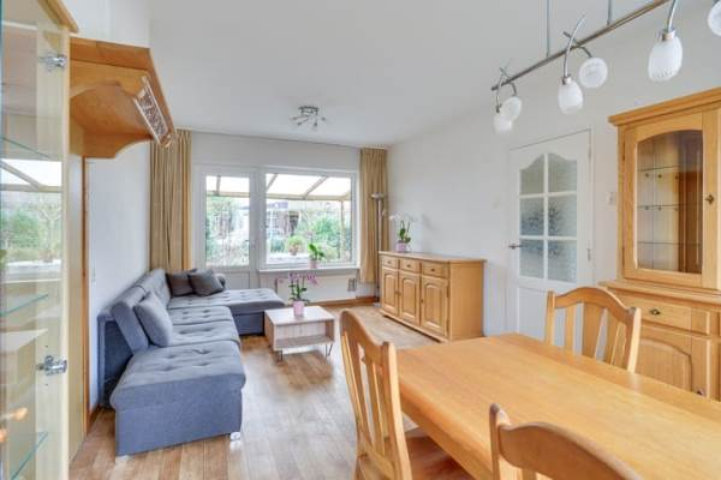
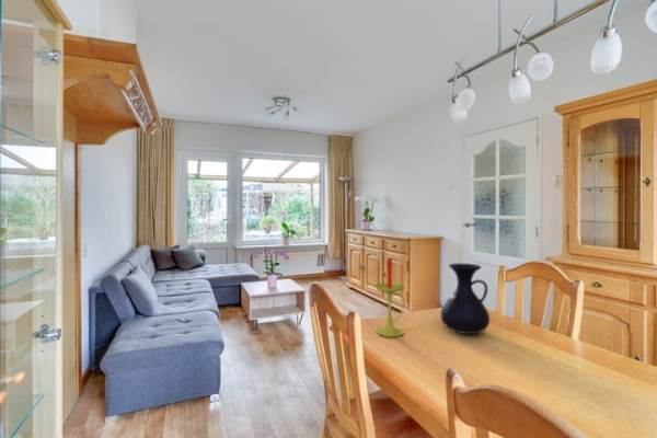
+ candle [373,257,406,338]
+ vase [440,262,491,335]
